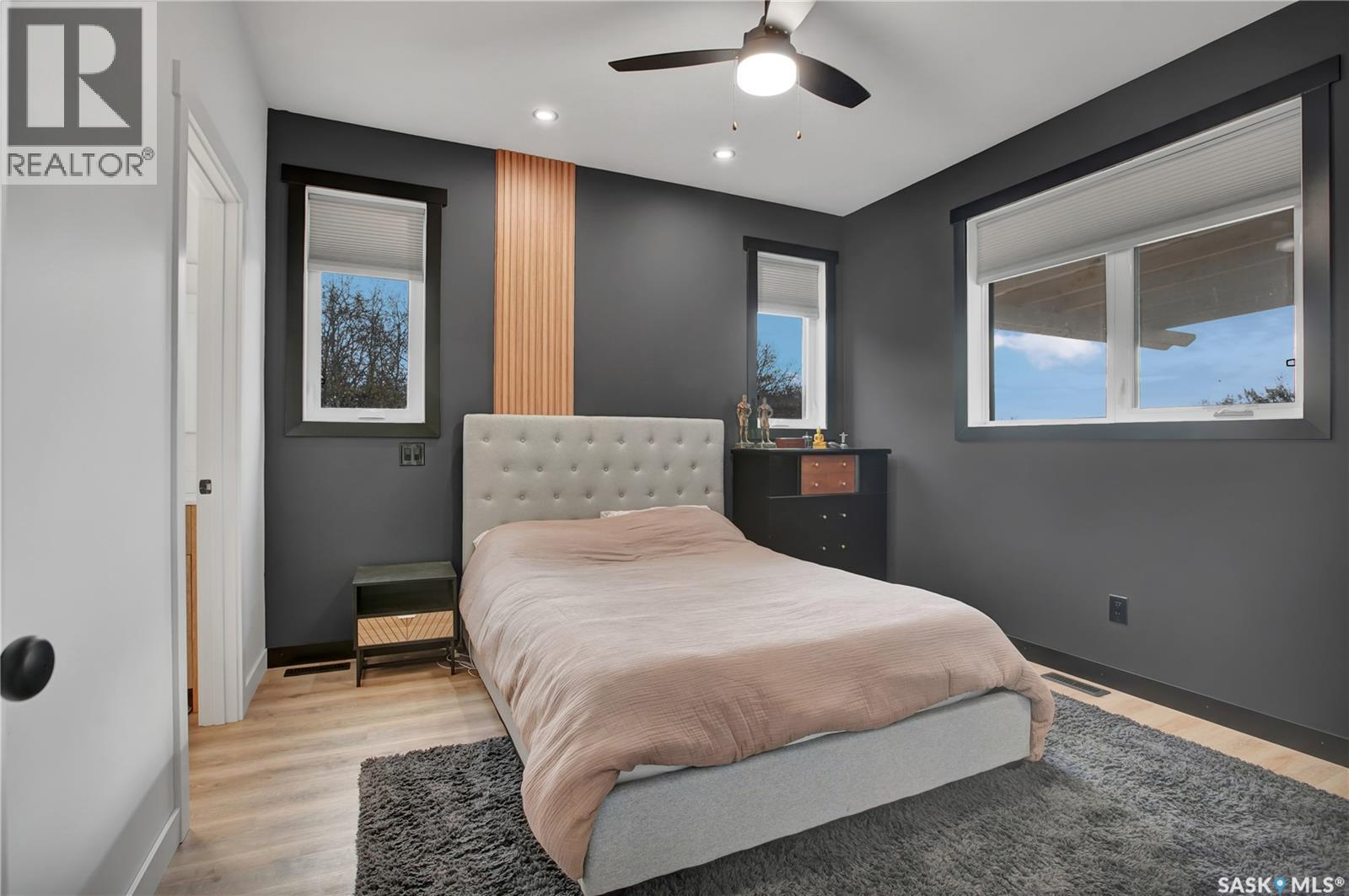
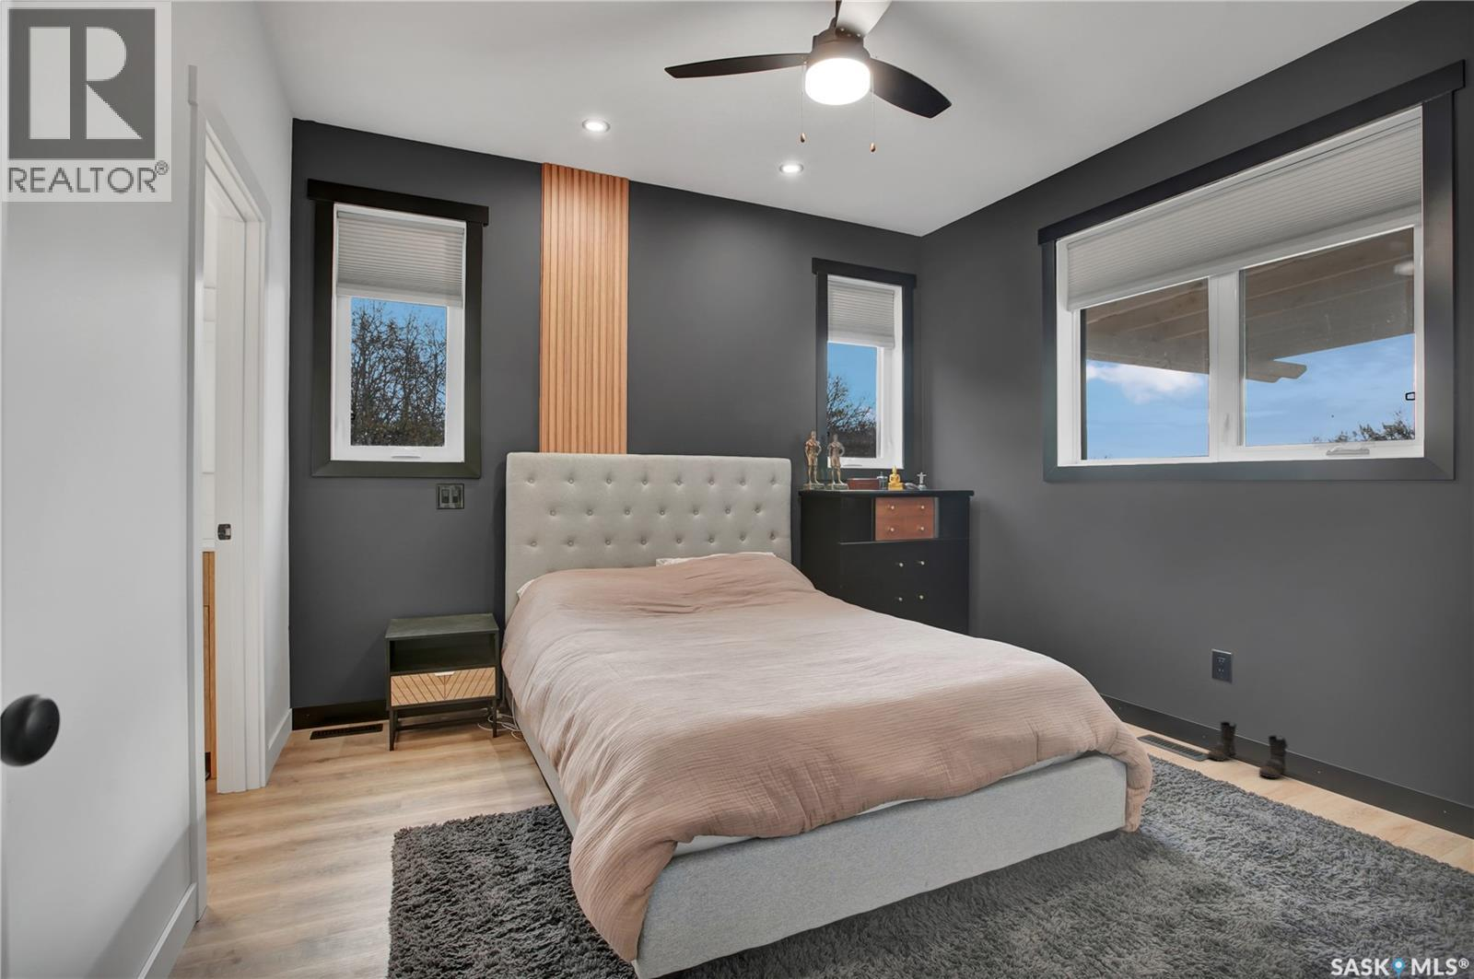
+ boots [1206,720,1289,779]
